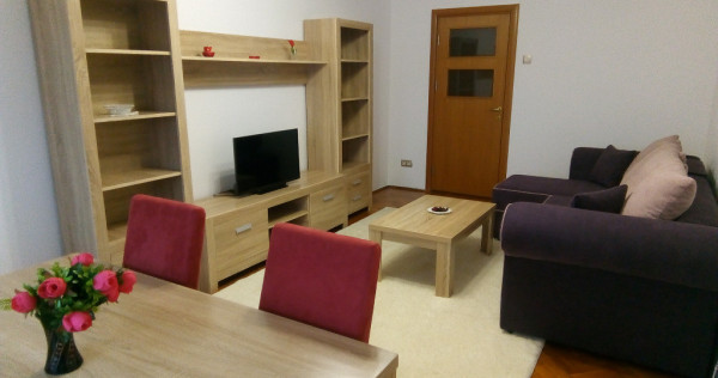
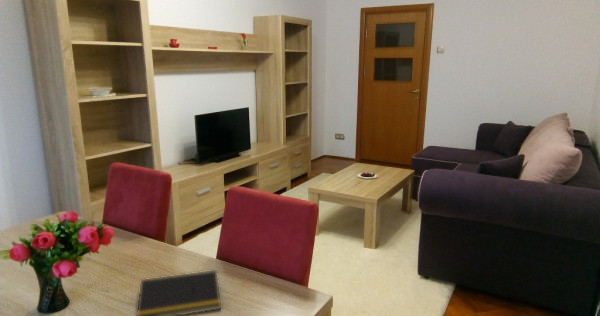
+ notepad [136,269,222,316]
